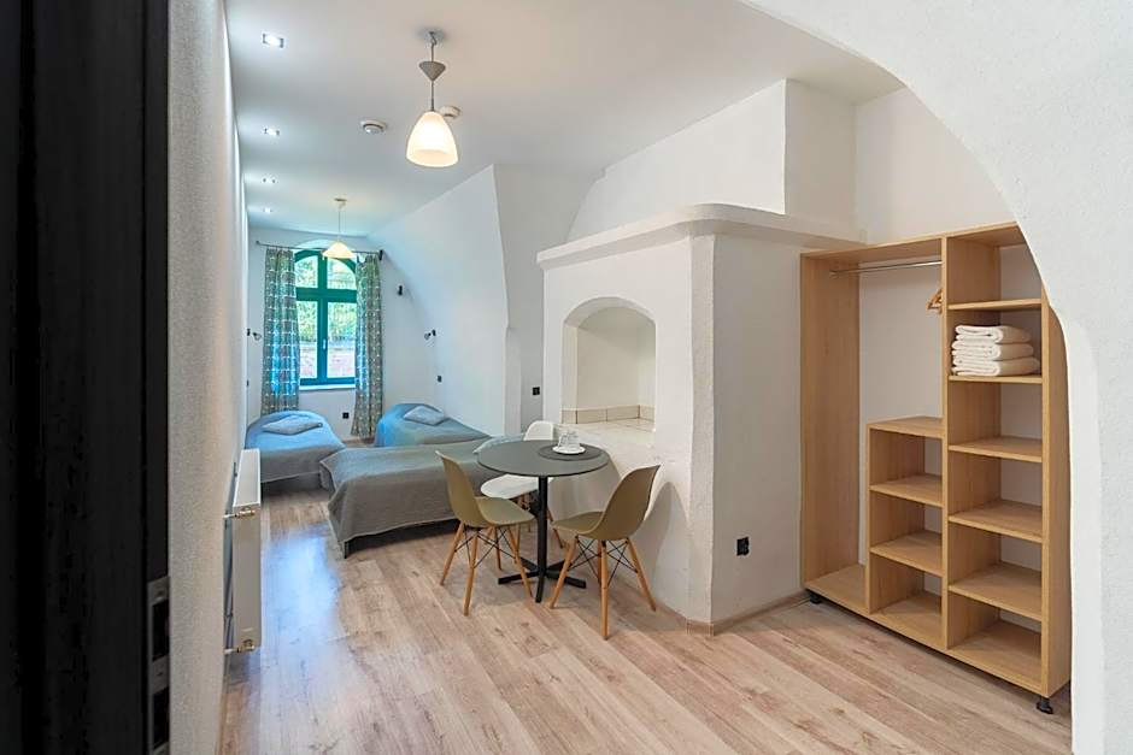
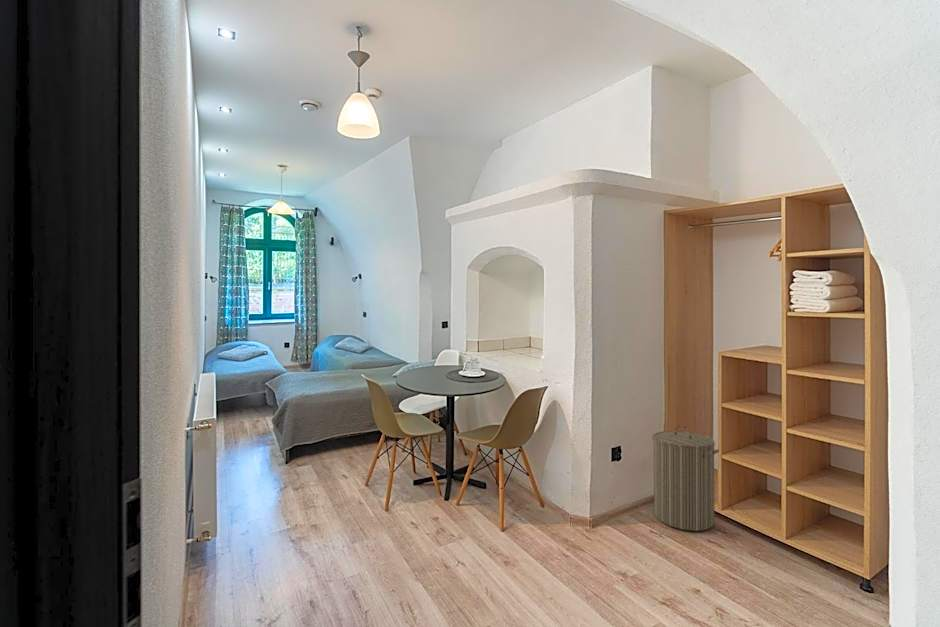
+ laundry hamper [651,424,720,532]
